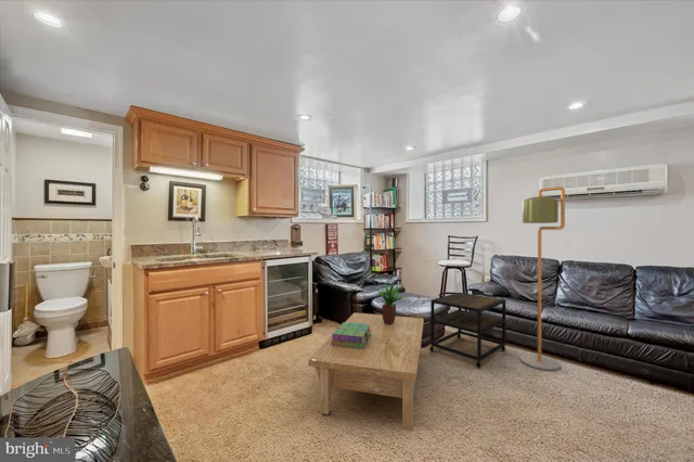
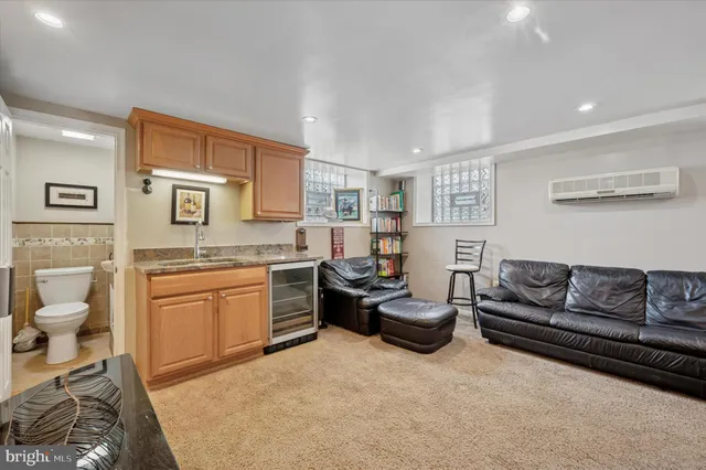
- potted plant [375,282,410,325]
- floor lamp [518,185,566,372]
- coffee table [307,311,425,431]
- side table [428,292,506,369]
- stack of books [331,321,371,349]
